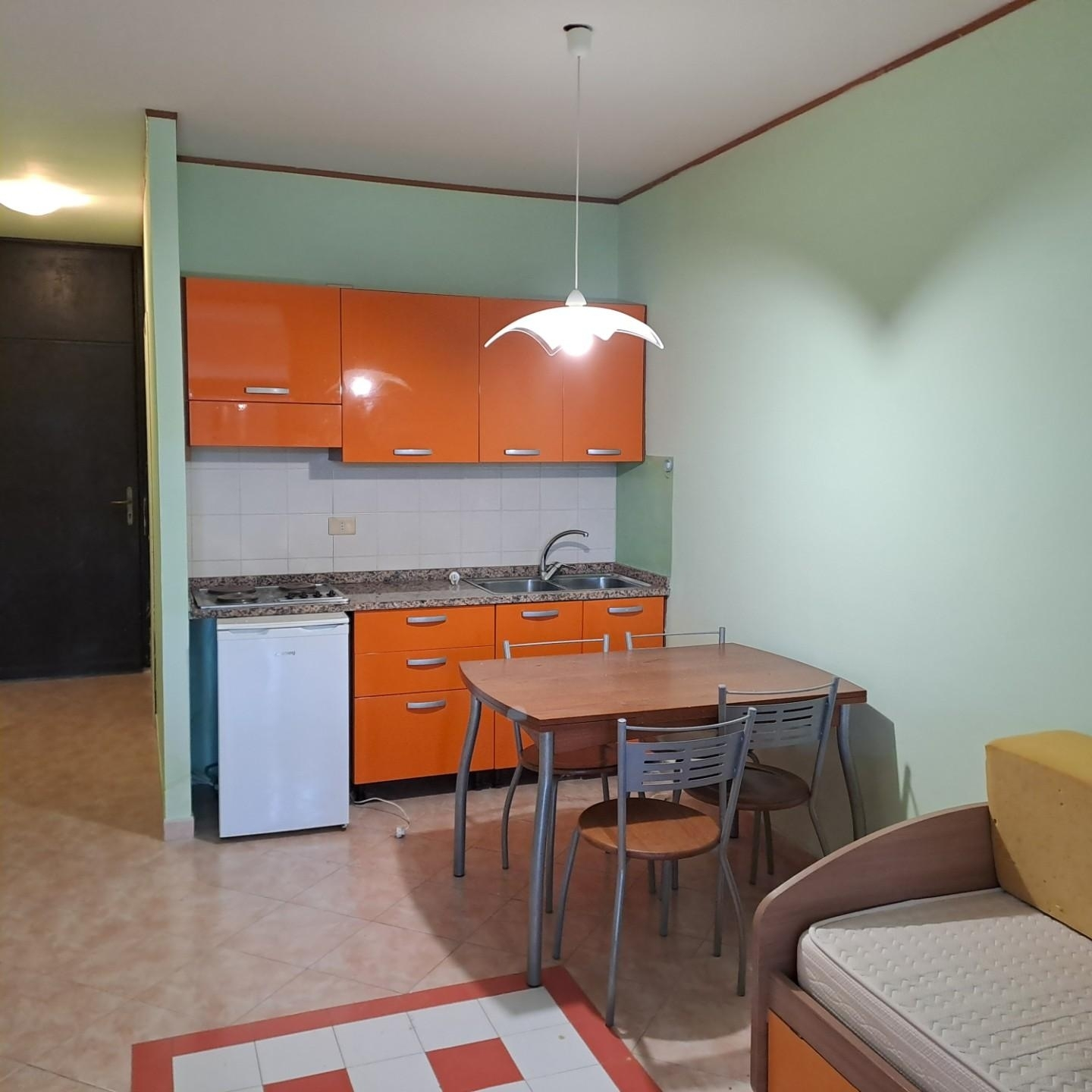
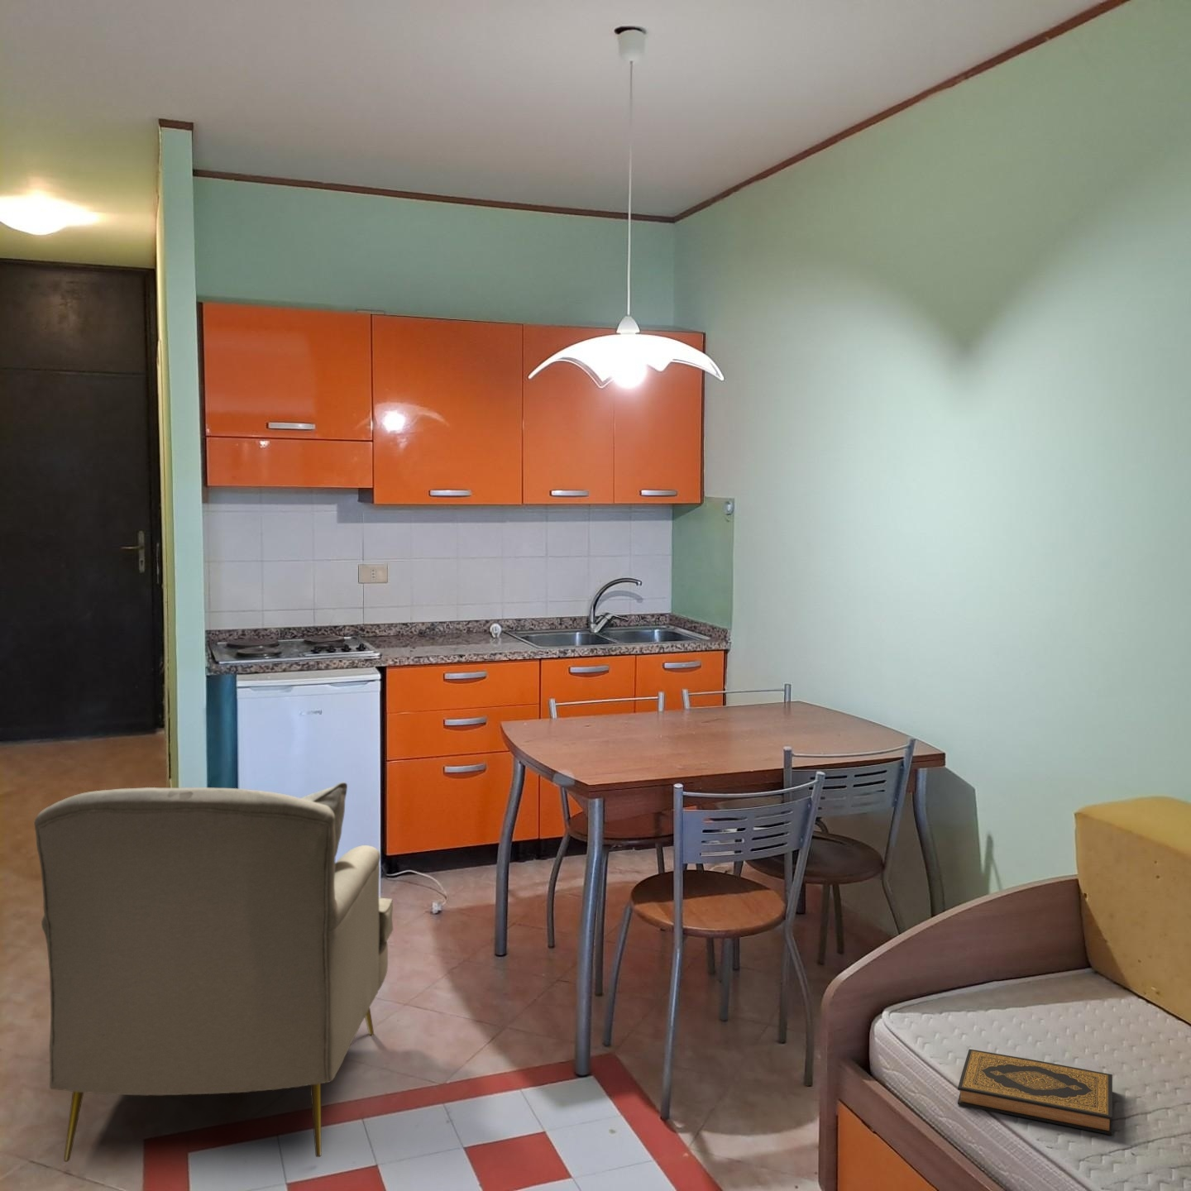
+ hardback book [957,1048,1114,1135]
+ armchair [33,782,394,1163]
